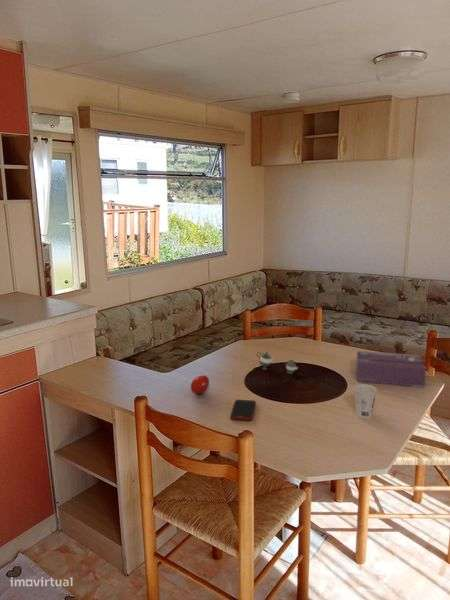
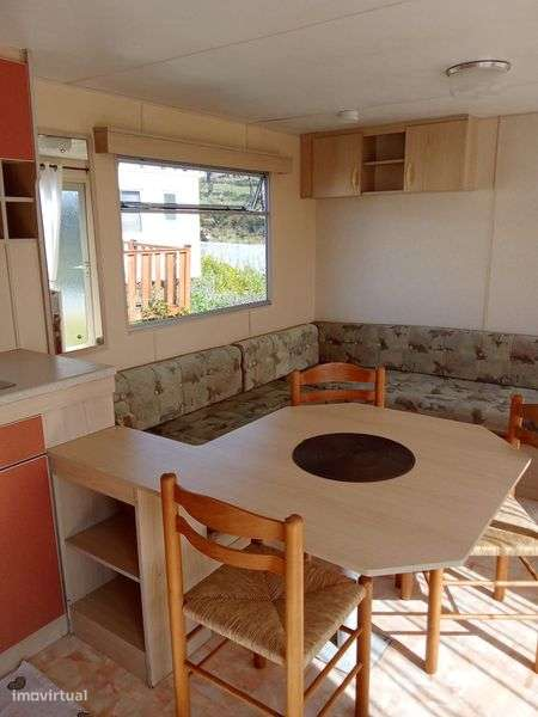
- cup [352,383,378,420]
- fruit [190,374,210,395]
- tissue box [355,350,427,388]
- teapot [256,351,300,375]
- cell phone [229,399,257,422]
